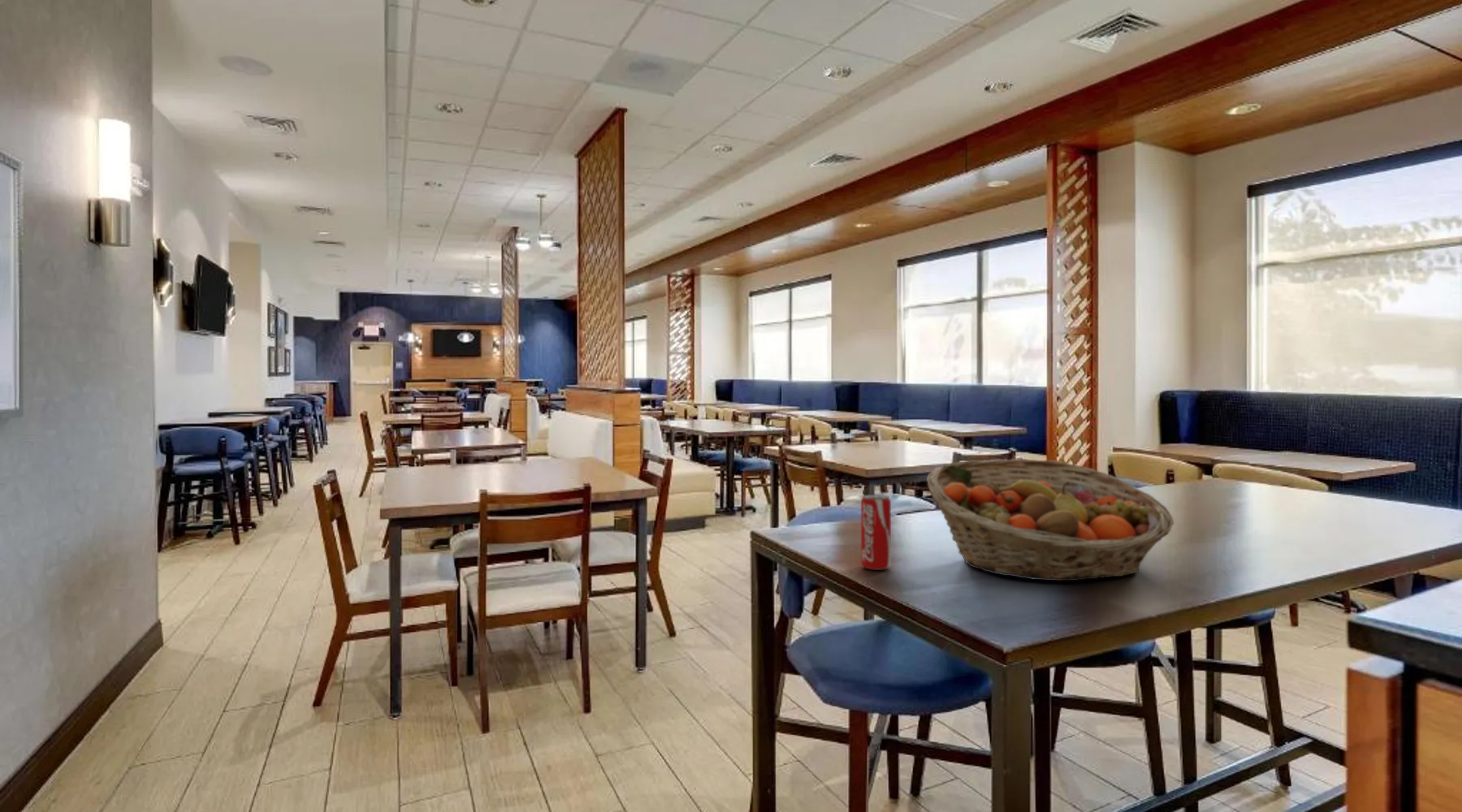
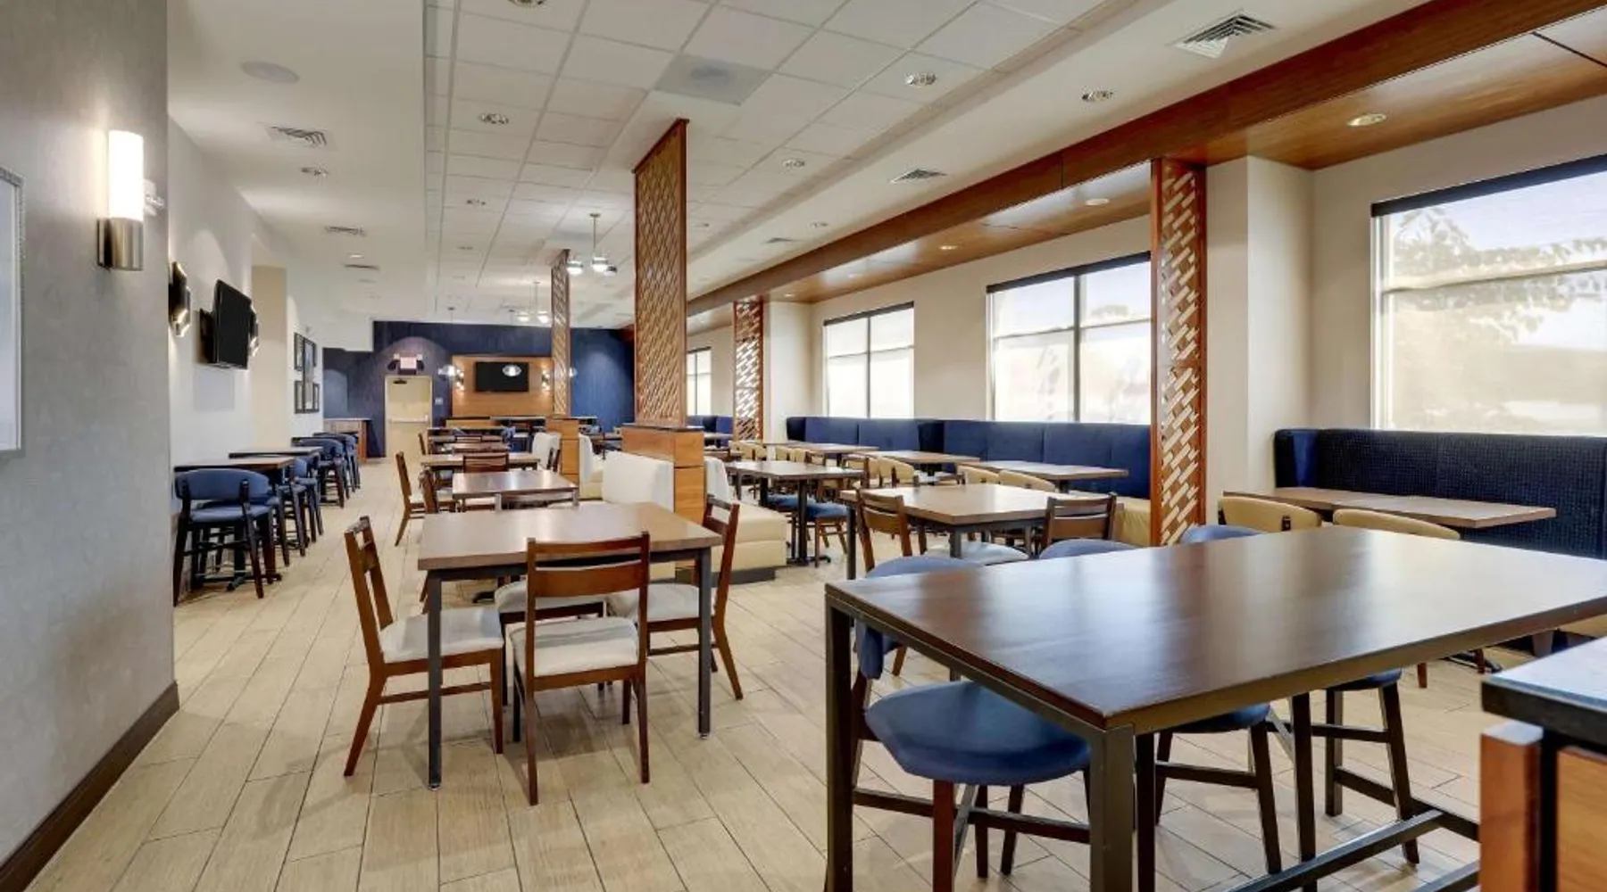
- fruit basket [926,458,1174,581]
- beverage can [860,494,892,571]
